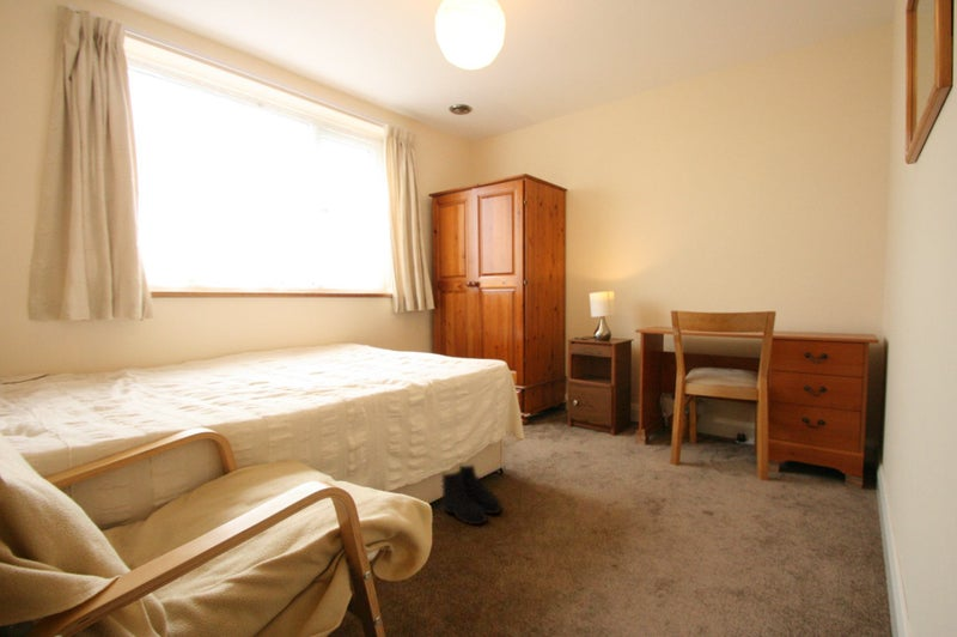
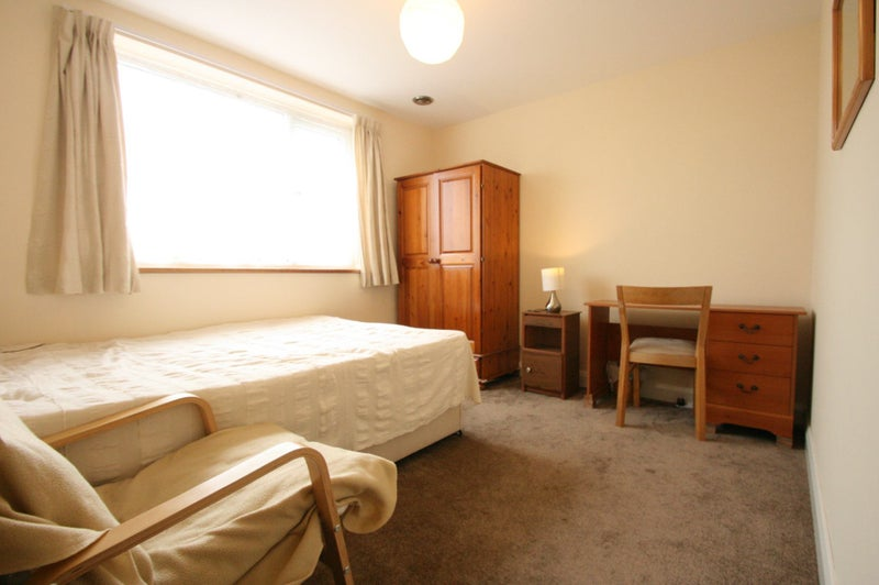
- boots [439,462,504,526]
